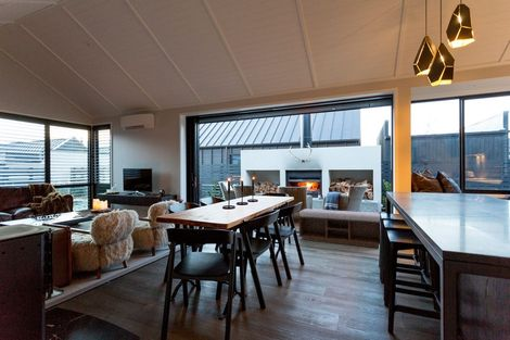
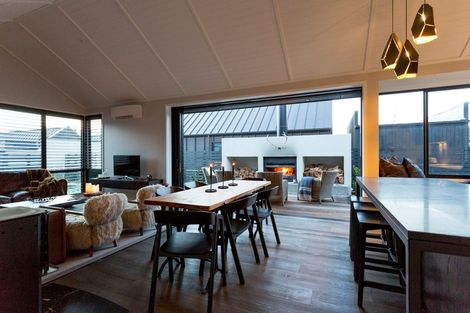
- bench [297,207,381,249]
